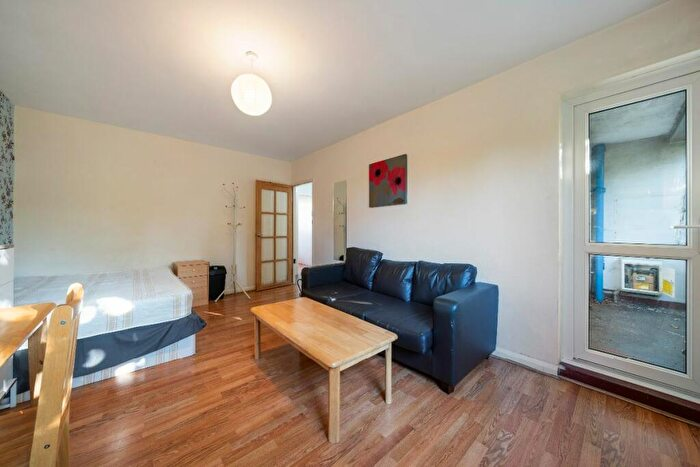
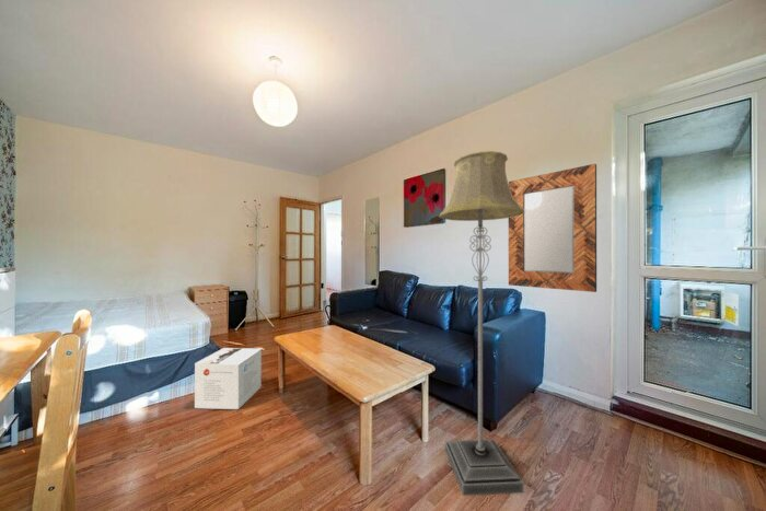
+ cardboard box [194,347,263,410]
+ home mirror [508,163,597,293]
+ floor lamp [439,150,524,497]
